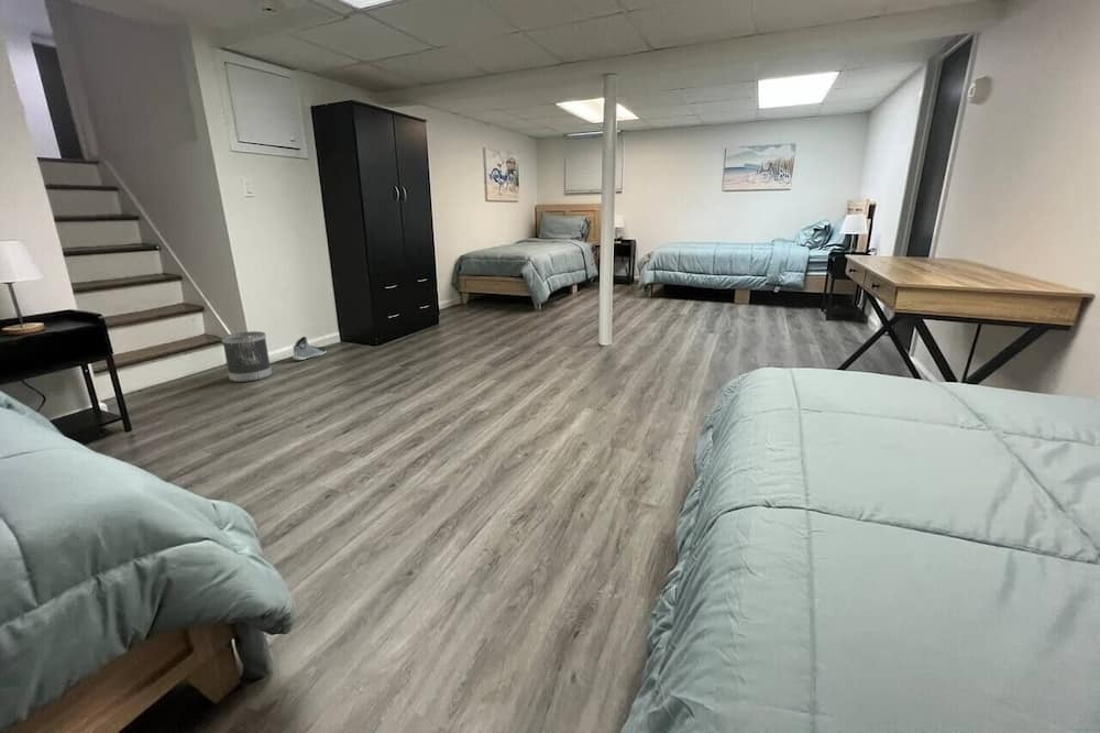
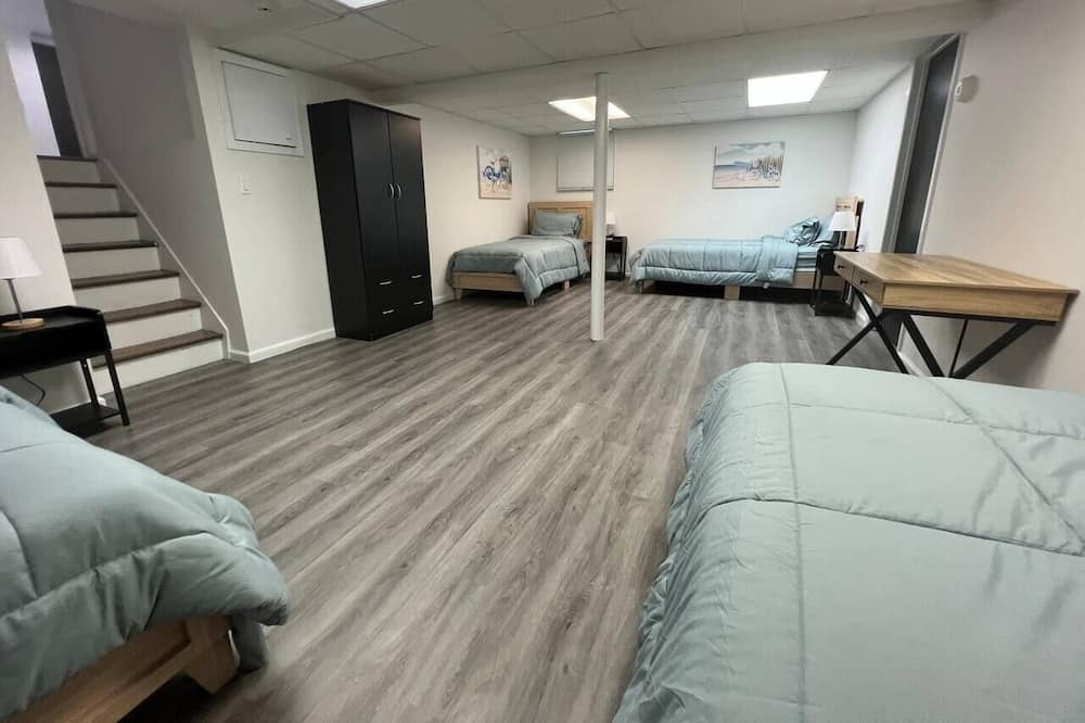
- sneaker [292,336,328,362]
- wastebasket [220,330,273,383]
